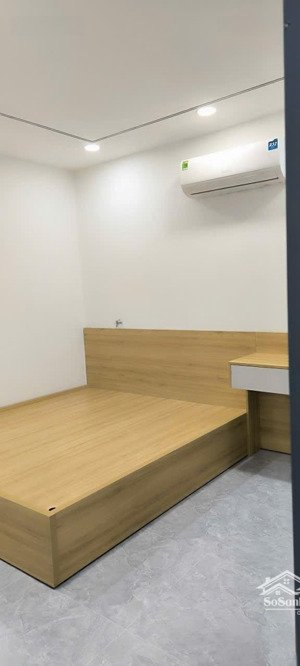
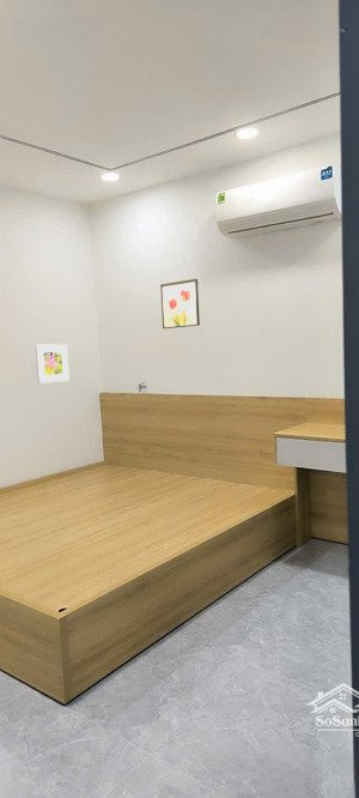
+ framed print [35,343,71,385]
+ wall art [159,278,201,330]
